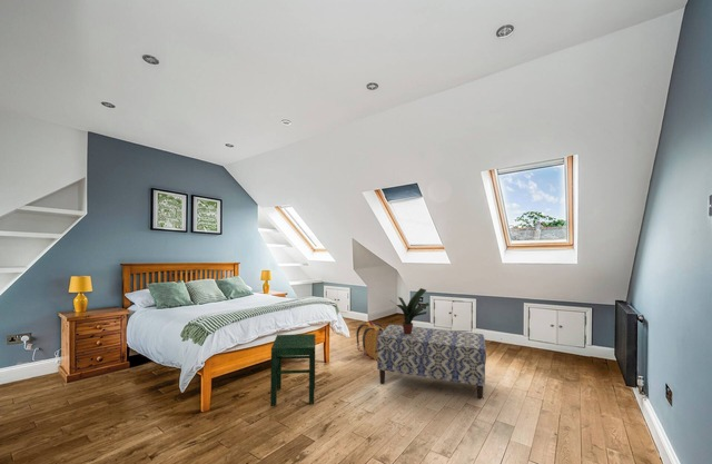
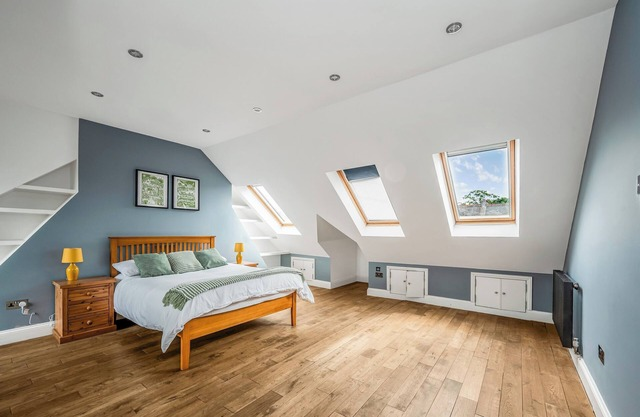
- backpack [355,319,385,361]
- potted plant [389,287,431,334]
- stool [269,333,316,407]
- bench [376,323,487,401]
